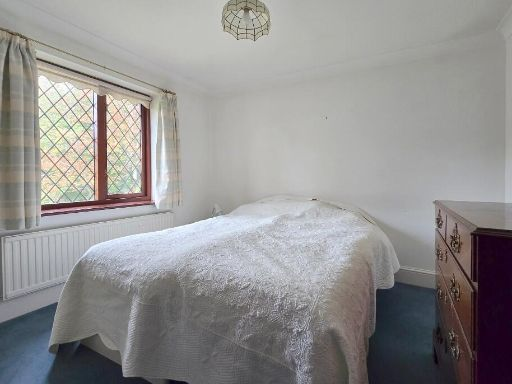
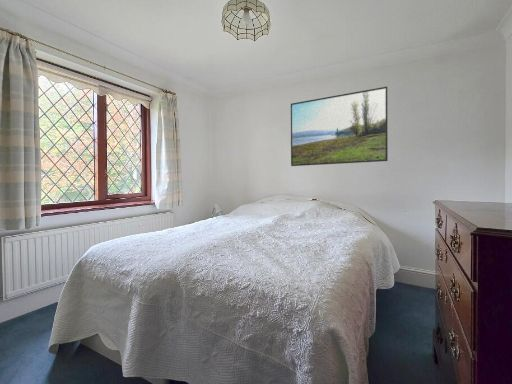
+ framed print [290,86,389,167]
